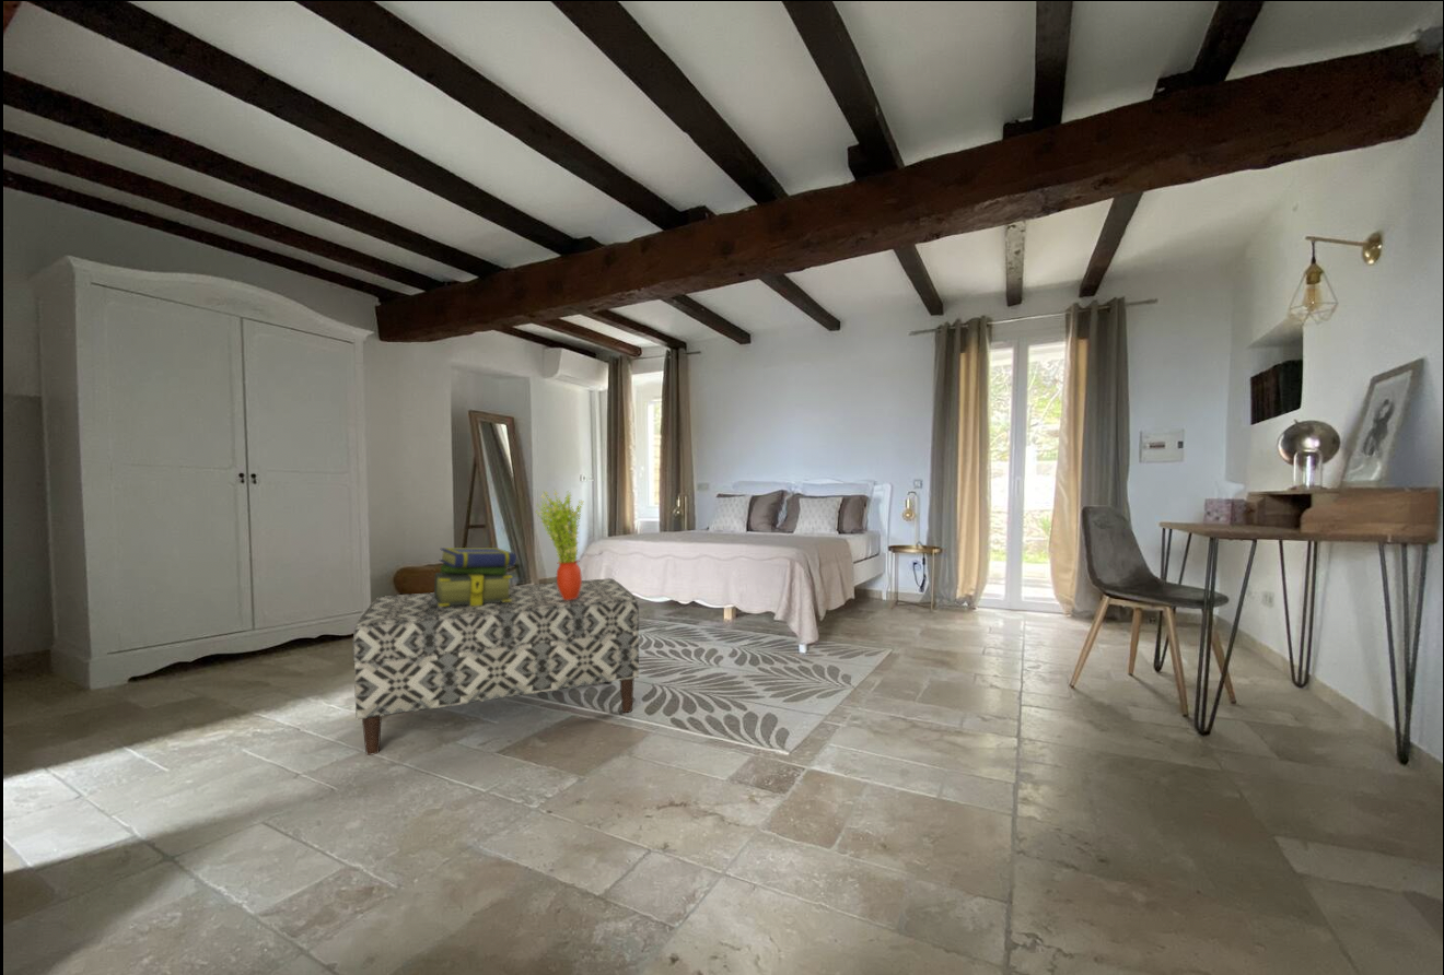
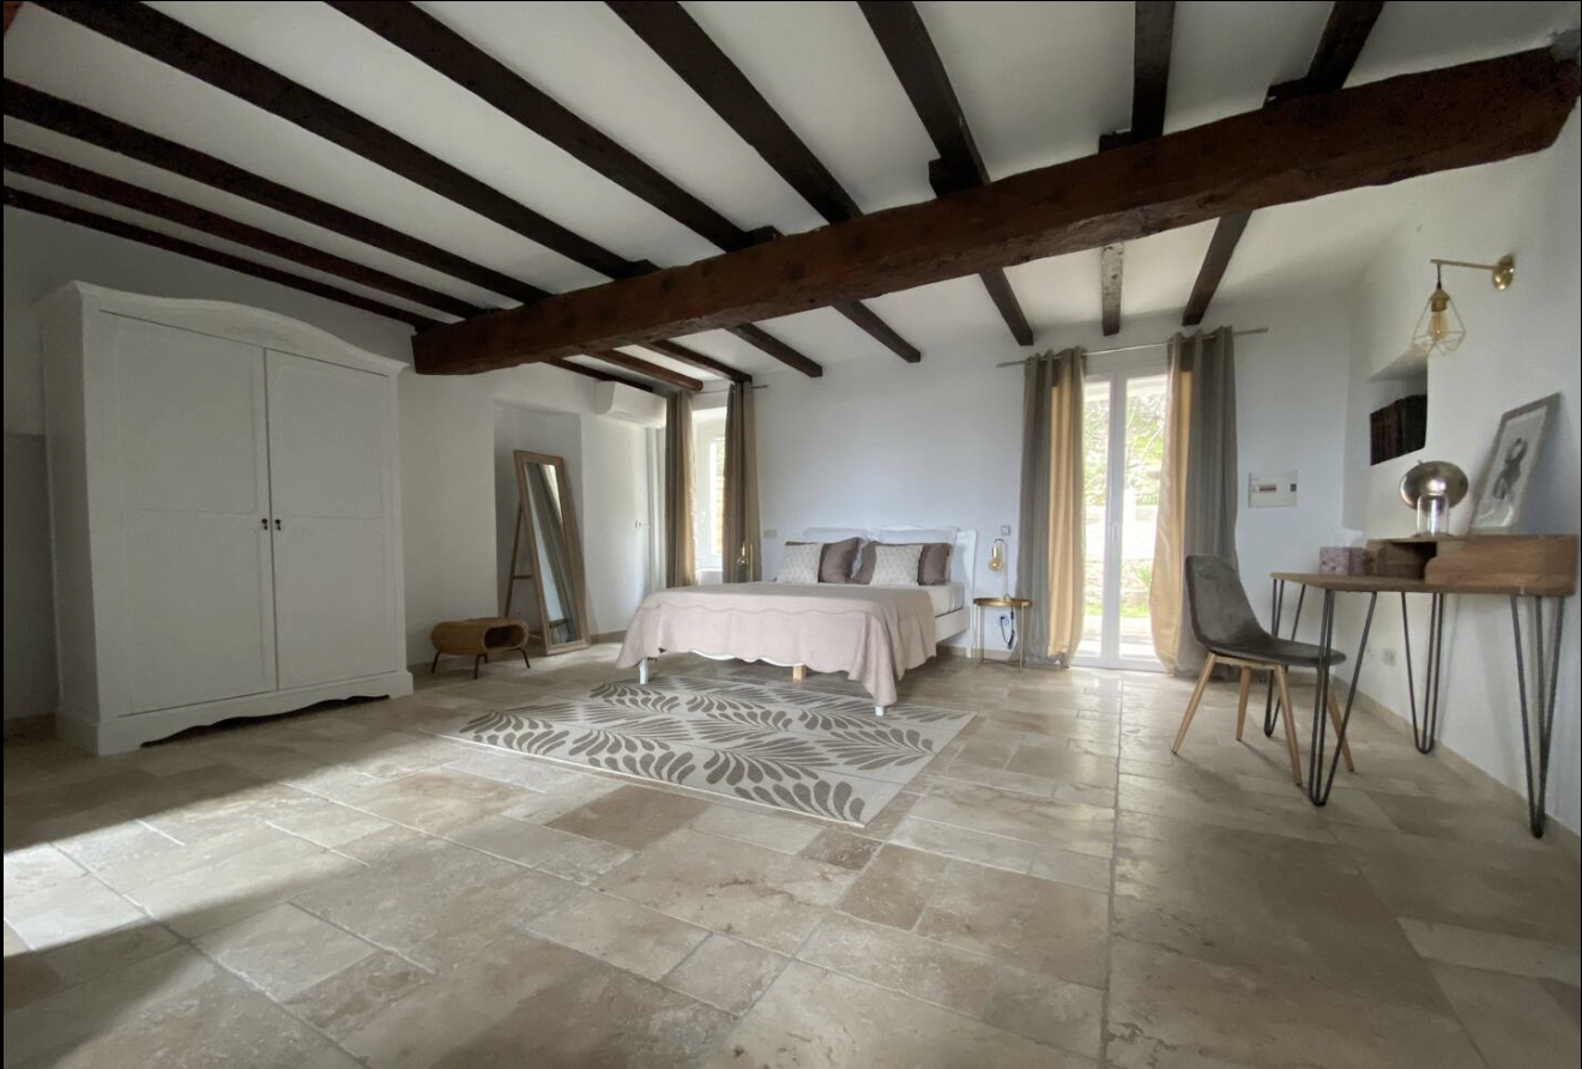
- bench [351,577,640,756]
- potted plant [535,489,585,600]
- stack of books [433,547,517,607]
